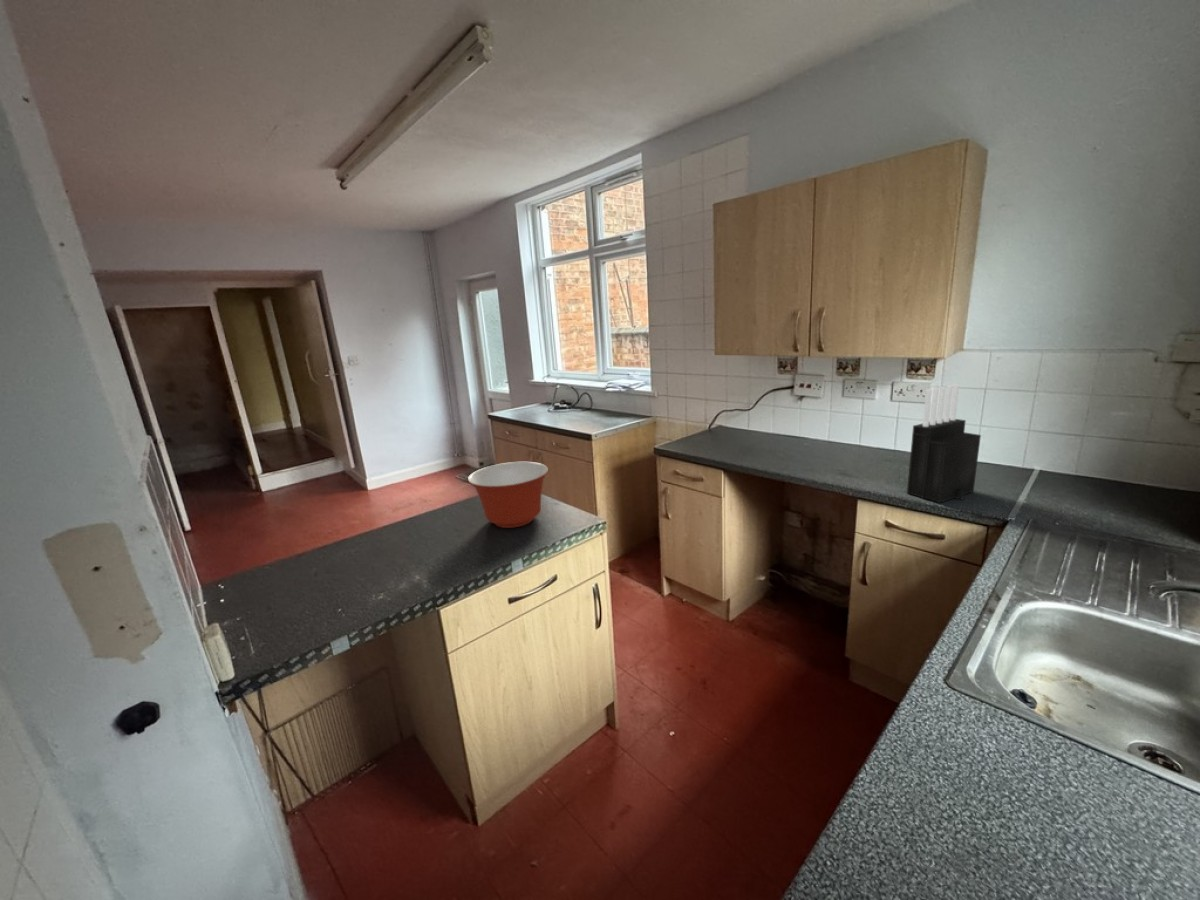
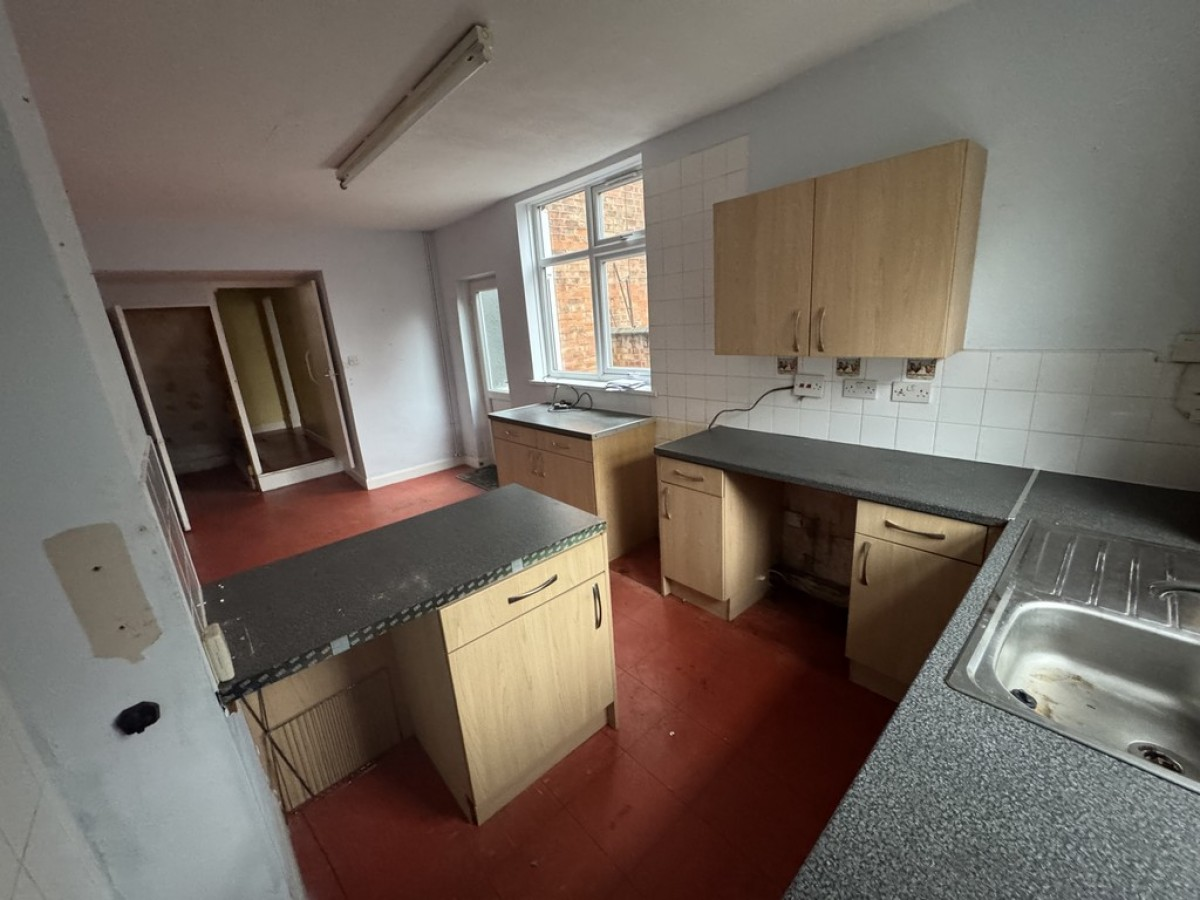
- knife block [906,383,982,504]
- mixing bowl [467,461,549,529]
